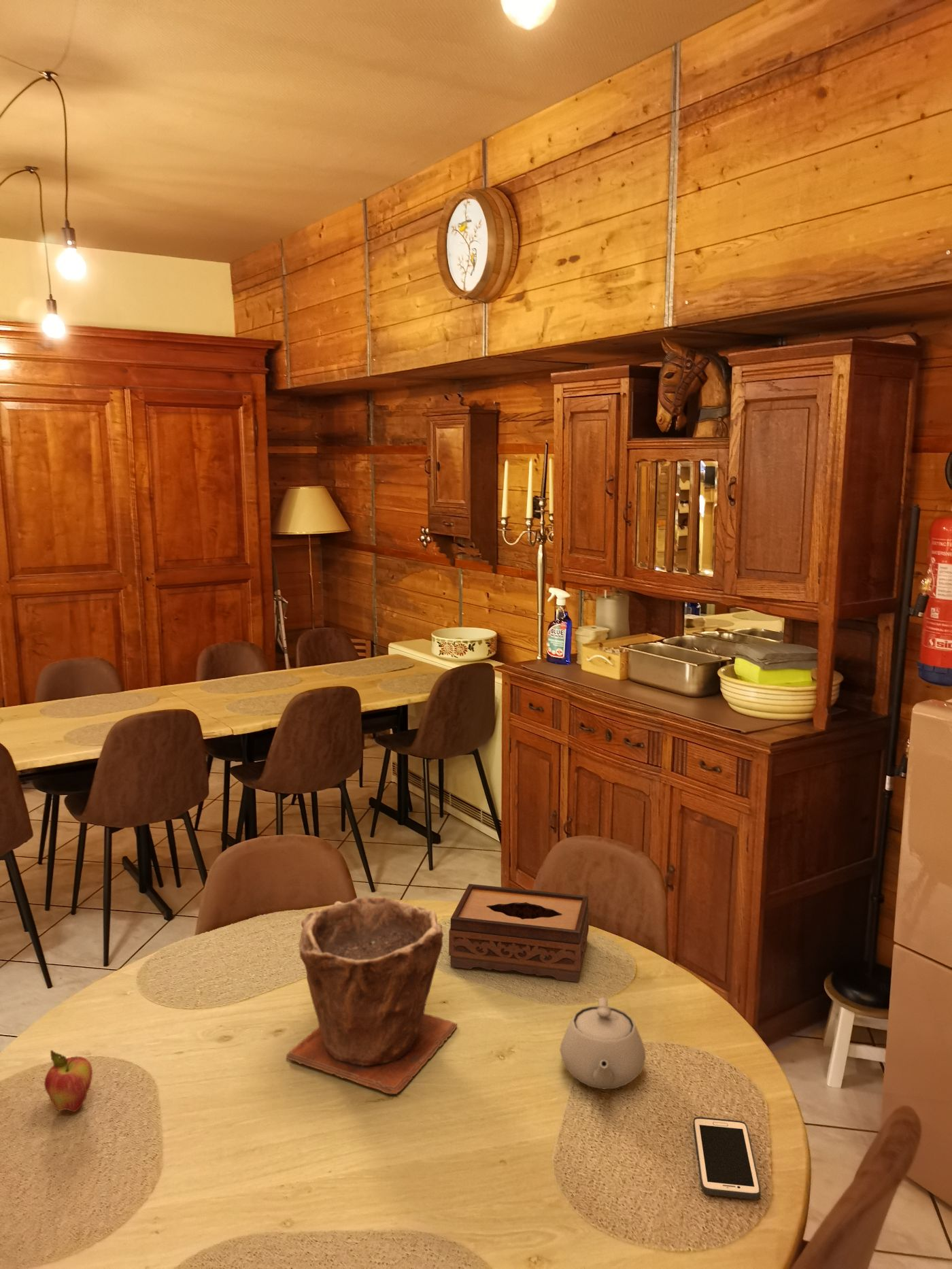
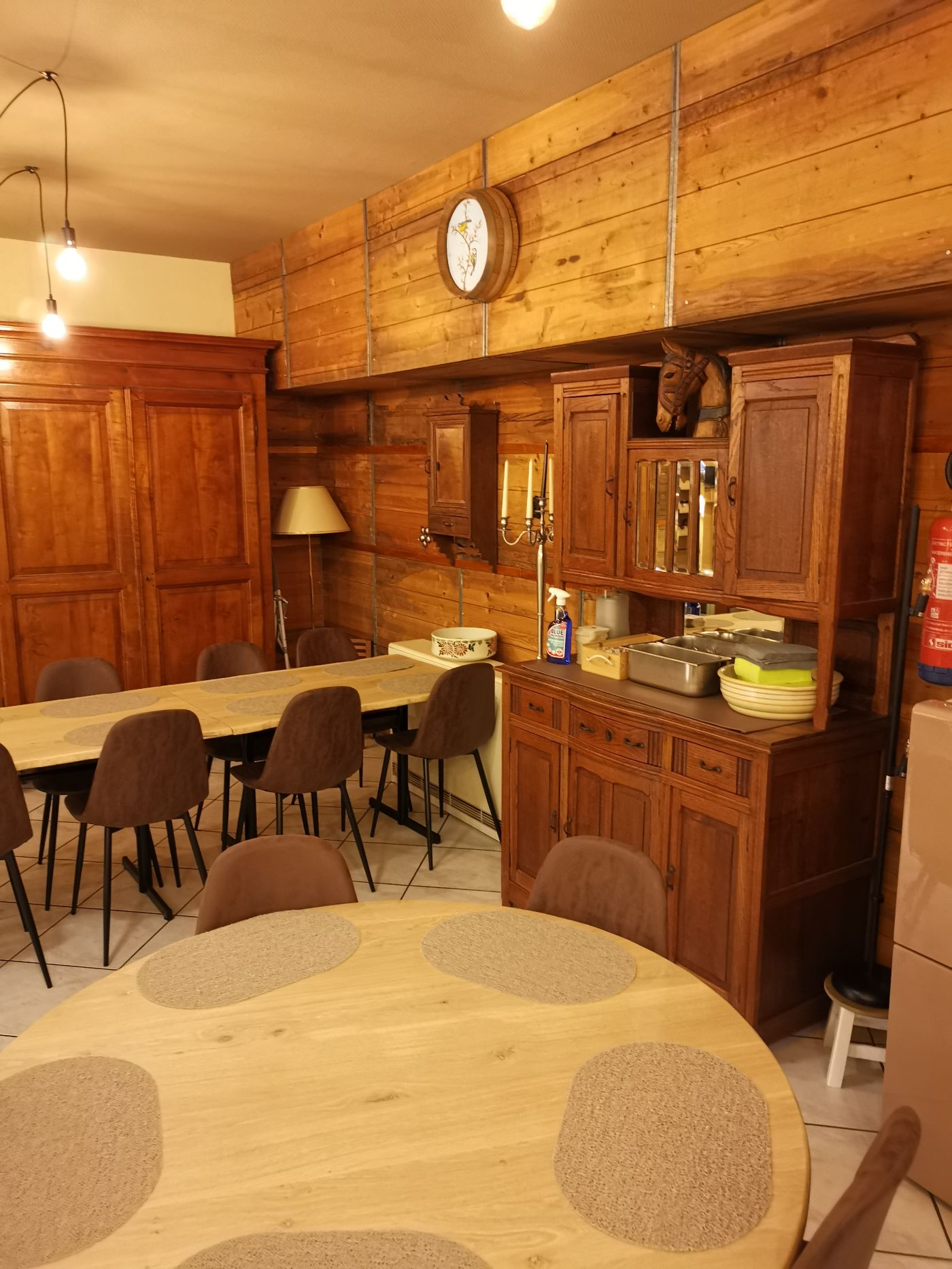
- cell phone [693,1117,761,1200]
- plant pot [286,896,458,1095]
- teapot [559,996,647,1089]
- fruit [44,1049,93,1113]
- tissue box [448,883,590,983]
